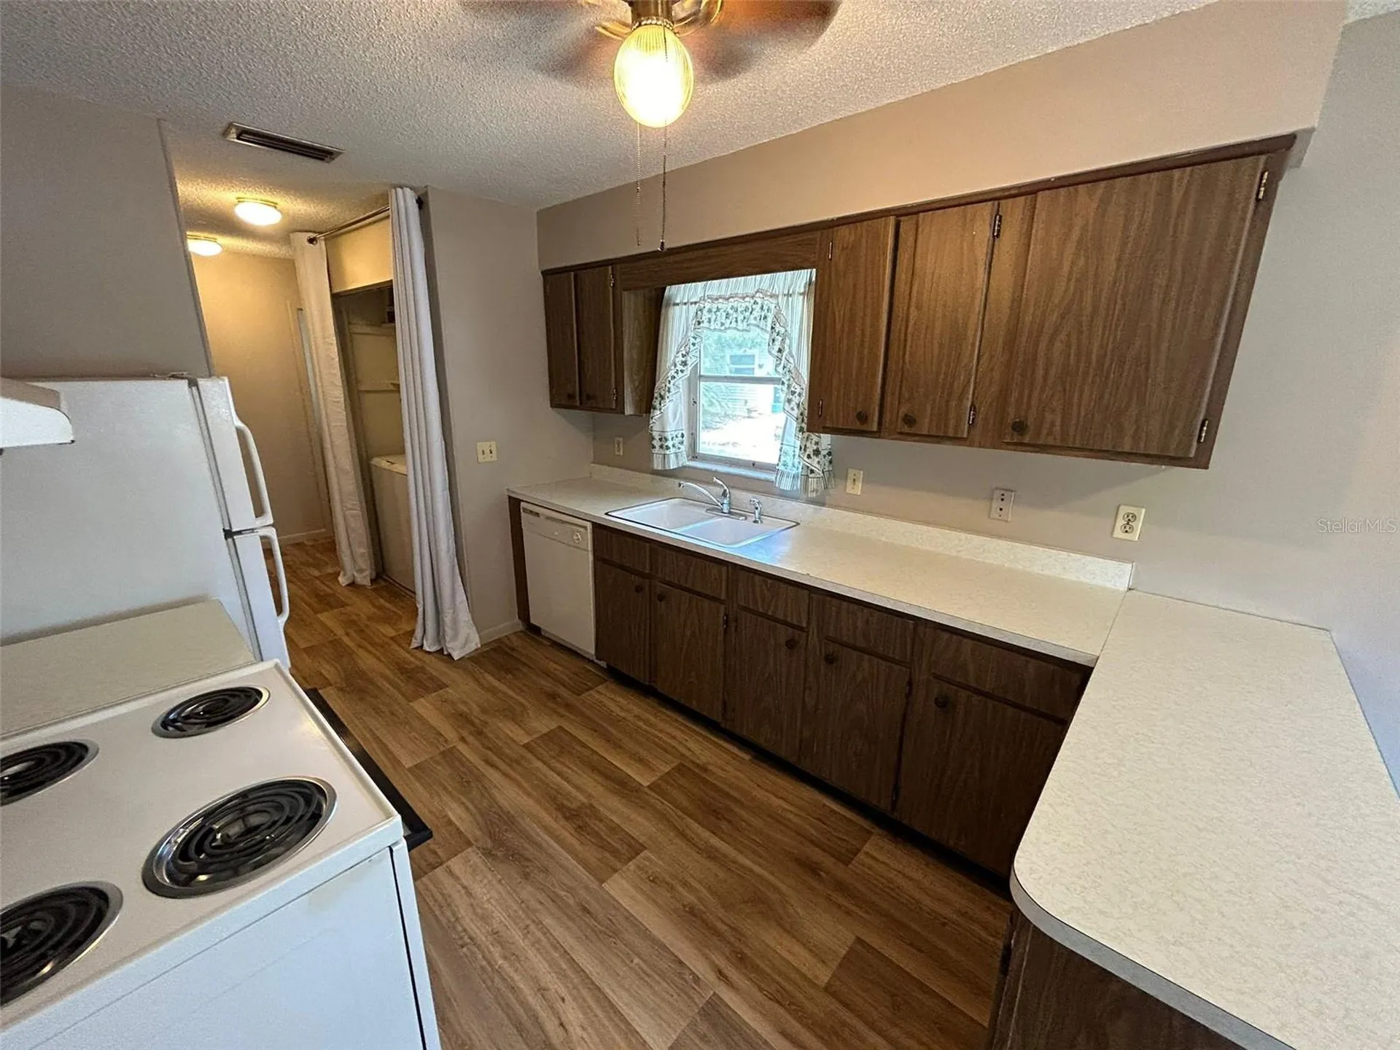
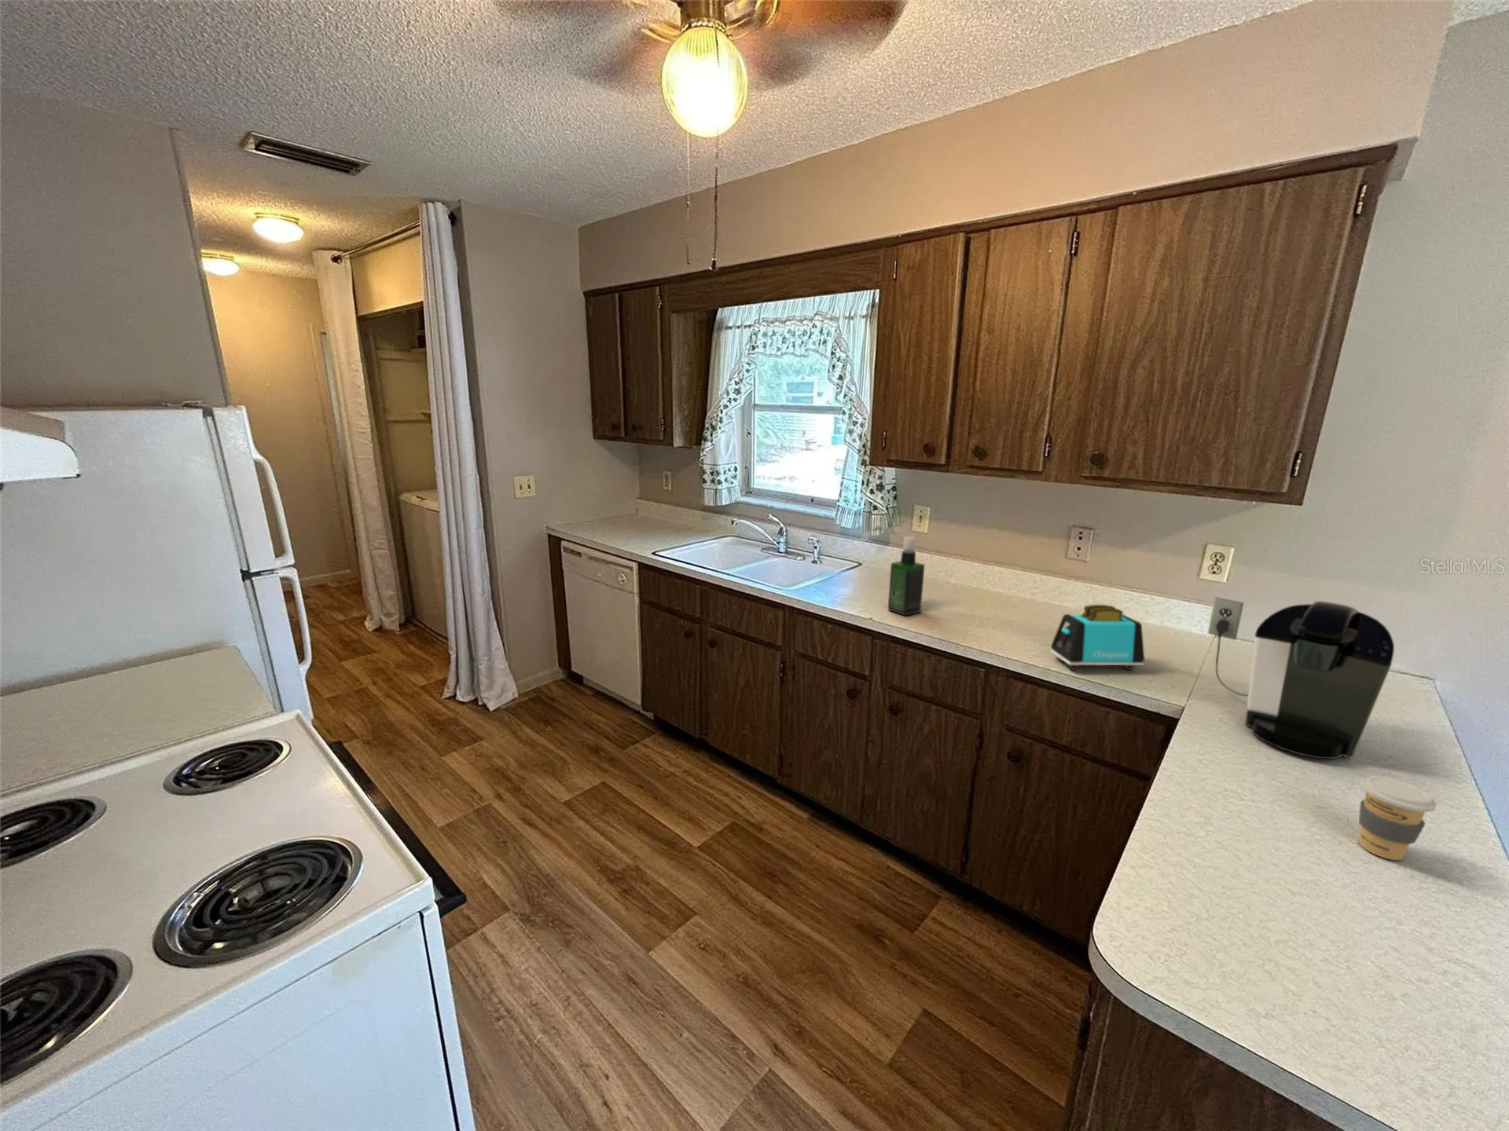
+ coffee cup [1358,776,1438,861]
+ spray bottle [888,536,926,617]
+ toaster [1050,604,1145,671]
+ coffee maker [1206,596,1395,759]
